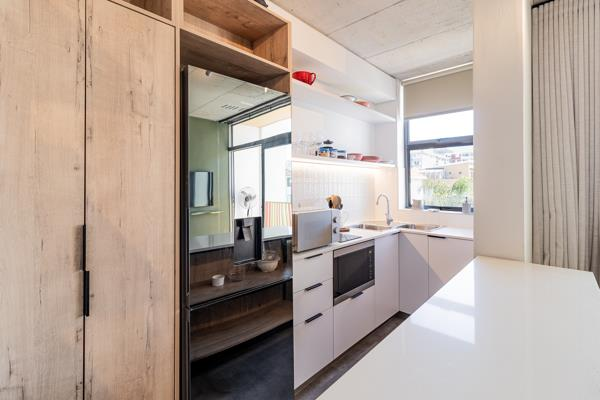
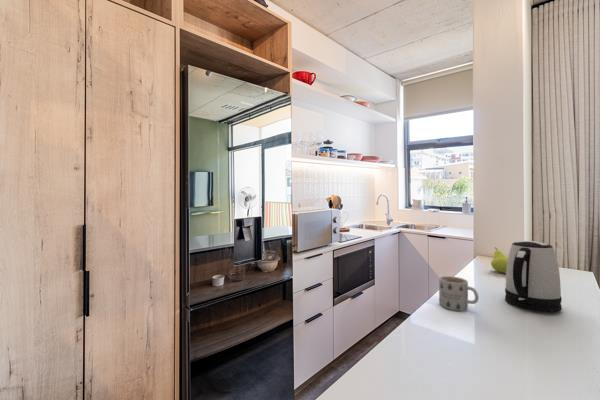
+ mug [438,275,480,312]
+ fruit [490,247,508,274]
+ kettle [504,240,563,314]
